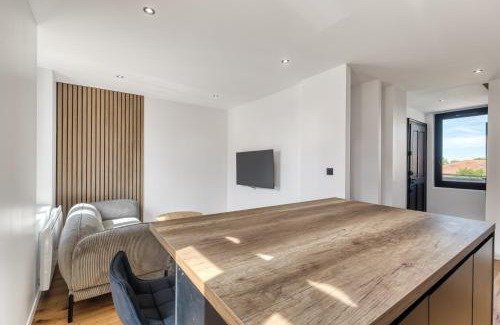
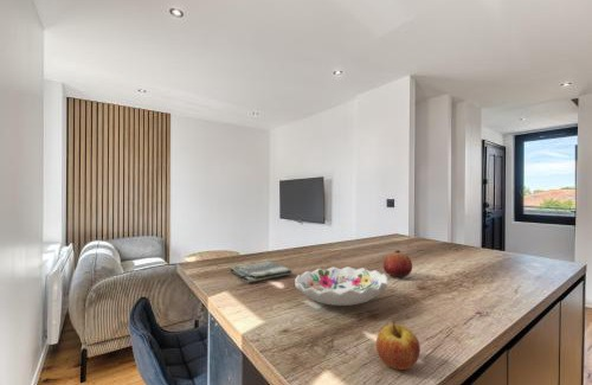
+ decorative bowl [294,265,390,307]
+ apple [375,319,422,371]
+ fruit [382,249,413,278]
+ dish towel [230,261,294,283]
